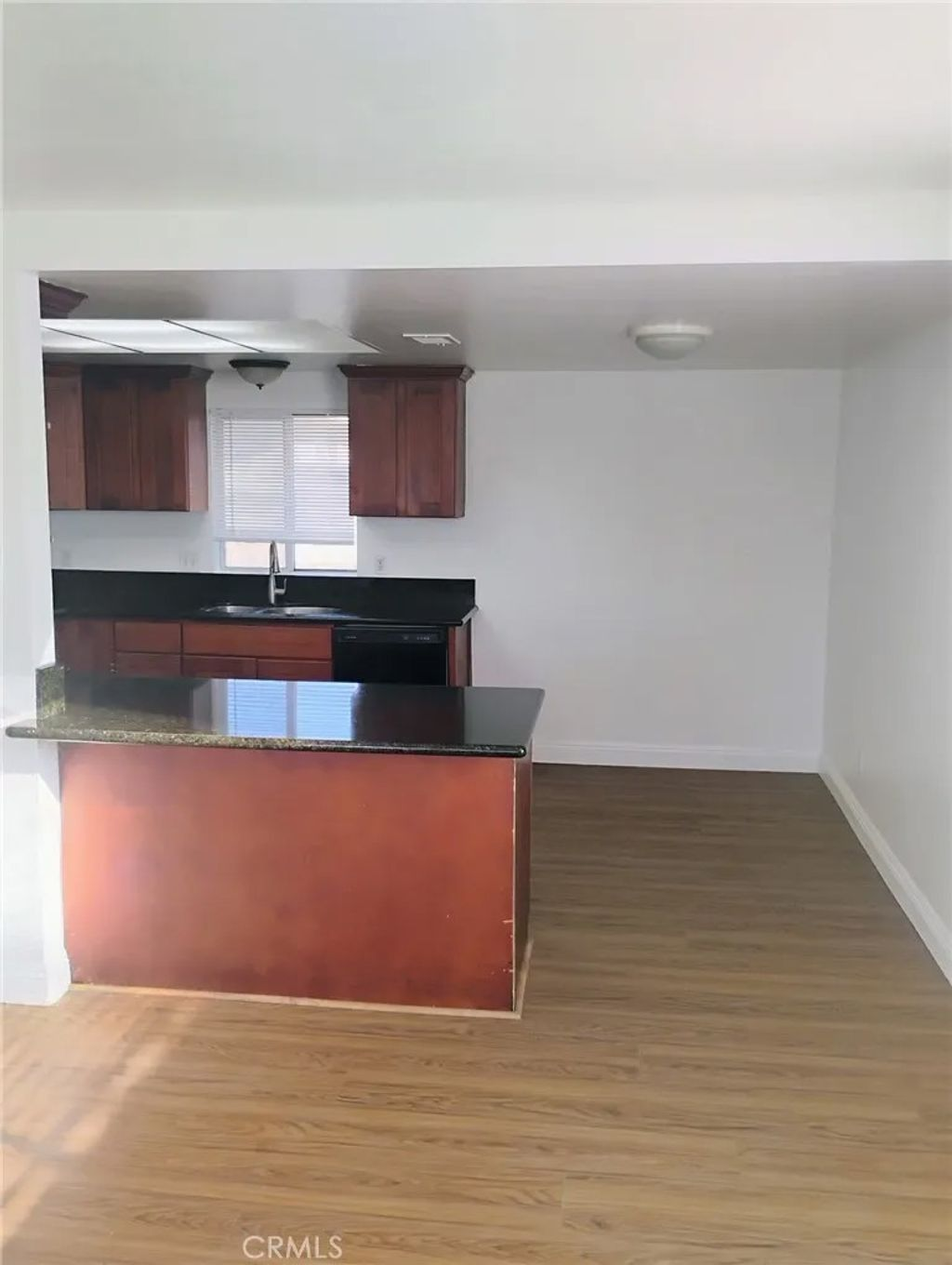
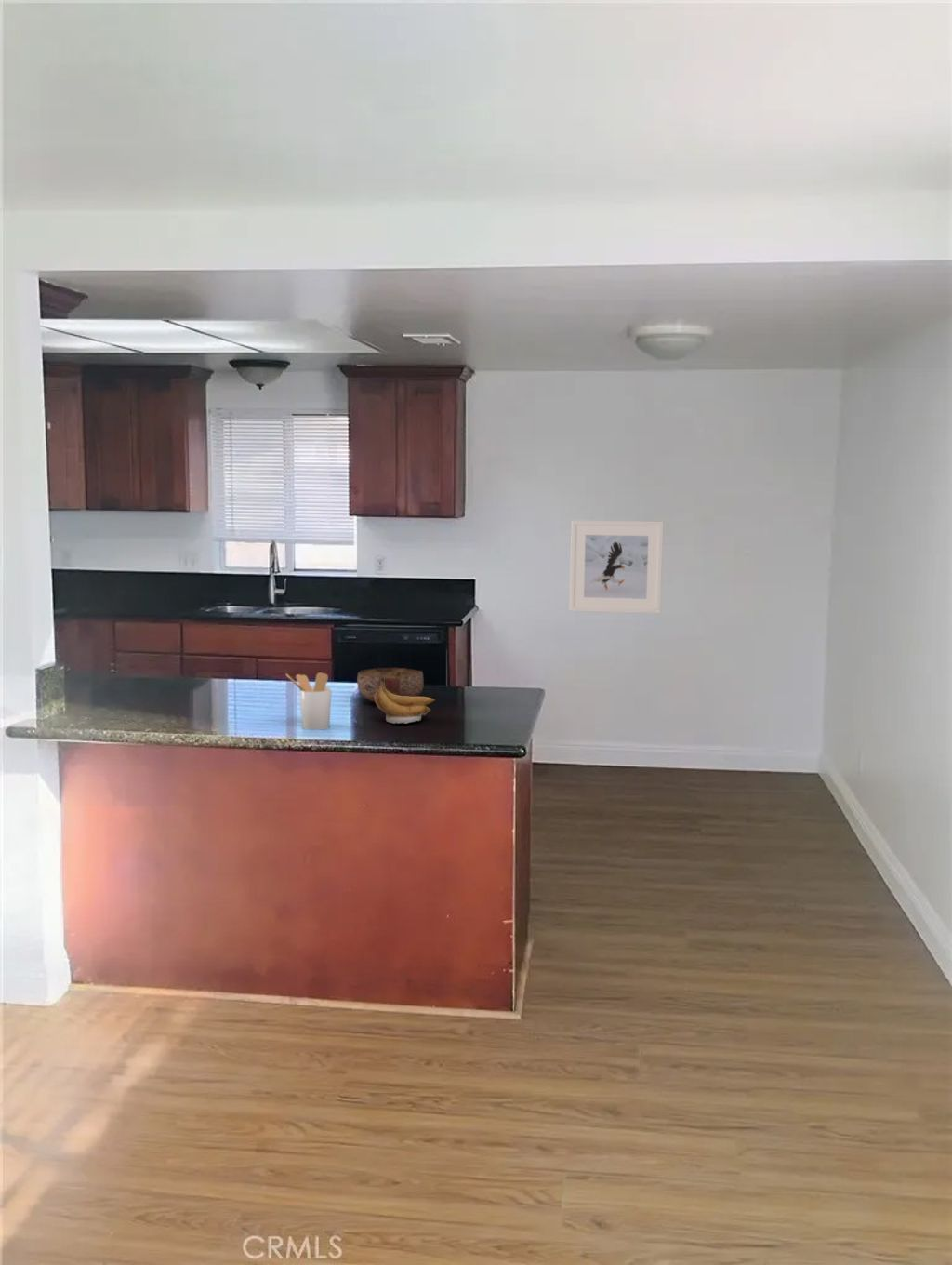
+ utensil holder [284,672,333,731]
+ banana [374,677,436,725]
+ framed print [568,519,665,614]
+ bowl [356,667,425,702]
